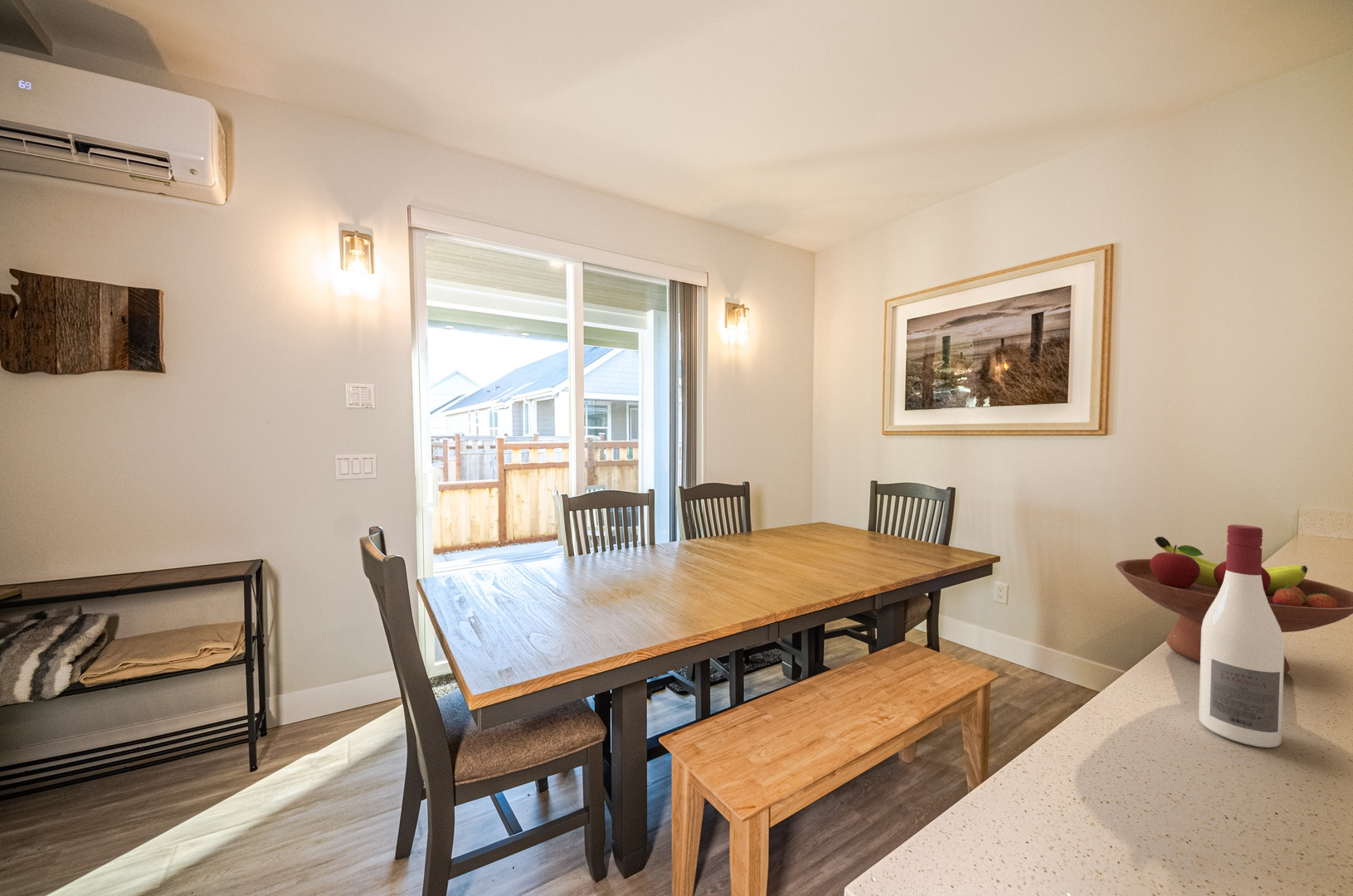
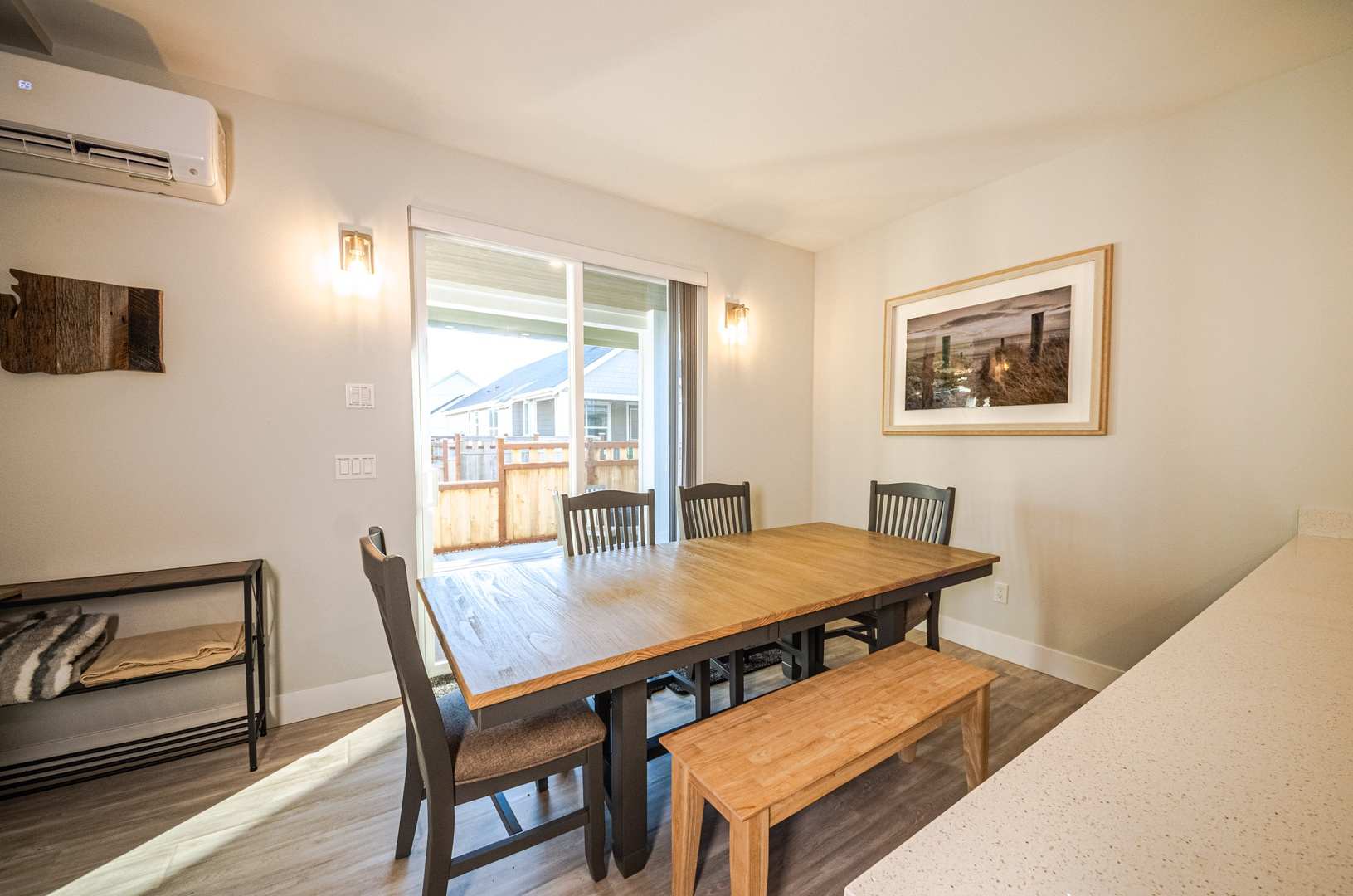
- fruit bowl [1115,536,1353,675]
- alcohol [1198,523,1286,748]
